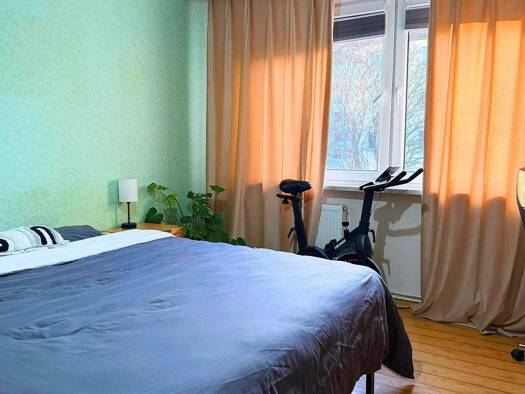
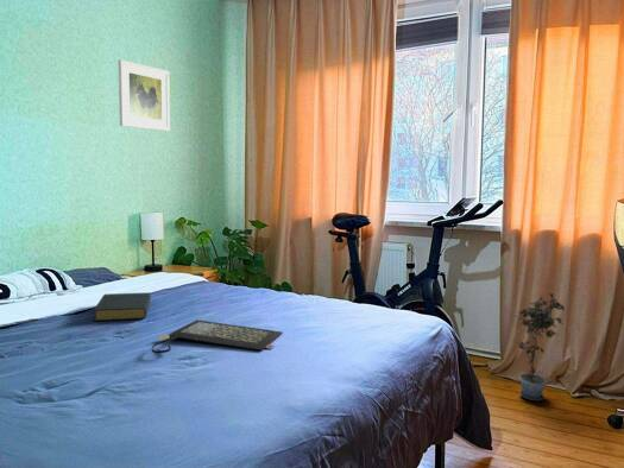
+ hardback book [92,291,152,322]
+ potted plant [513,292,566,401]
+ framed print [118,58,171,132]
+ clutch bag [151,318,284,354]
